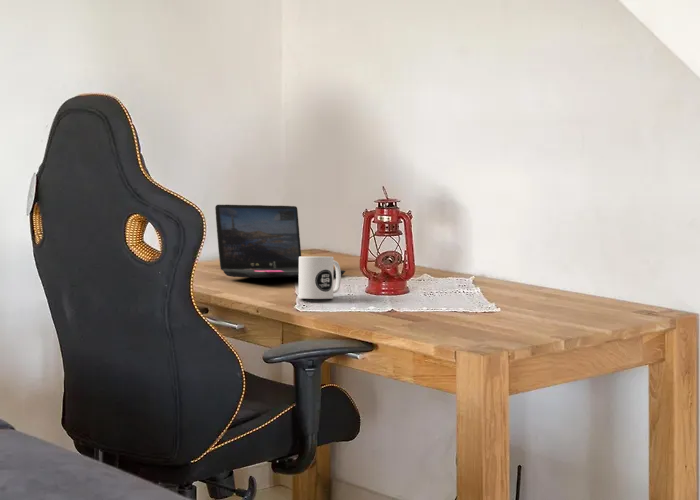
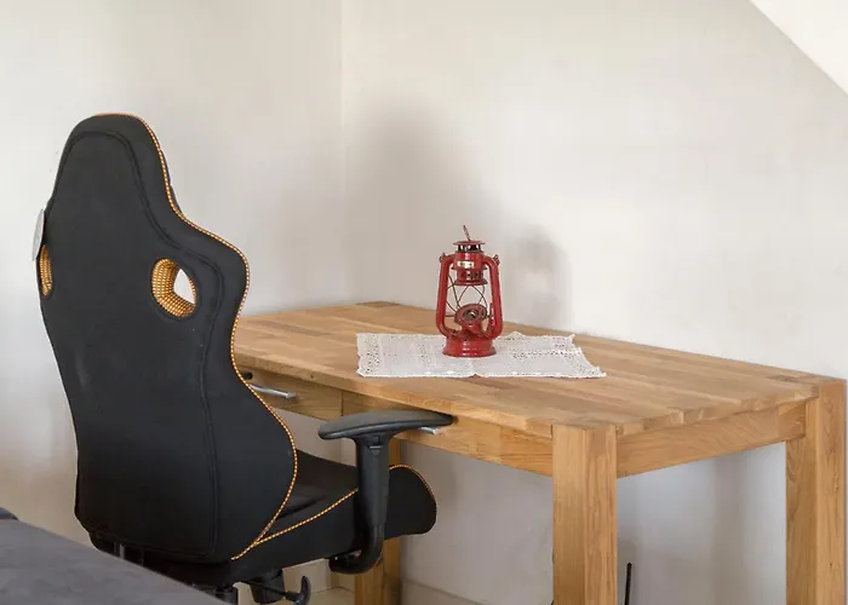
- mug [298,256,342,300]
- laptop [214,204,346,279]
